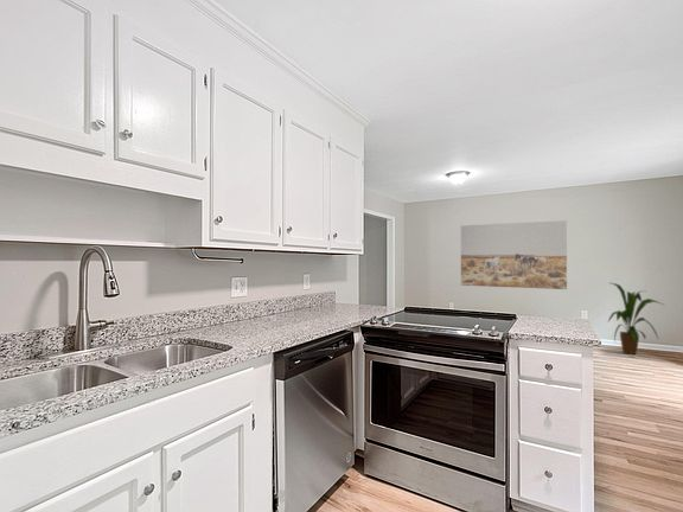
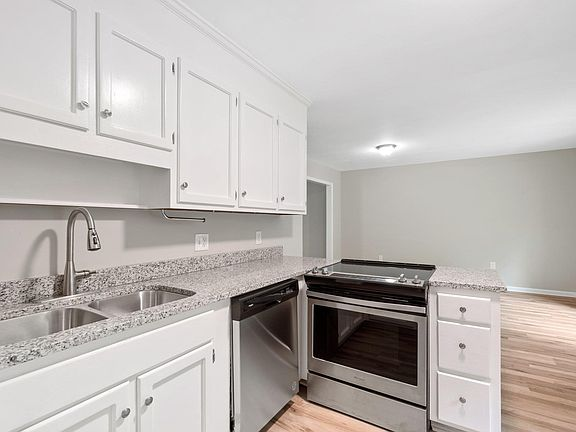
- house plant [607,282,666,356]
- wall art [460,219,568,290]
